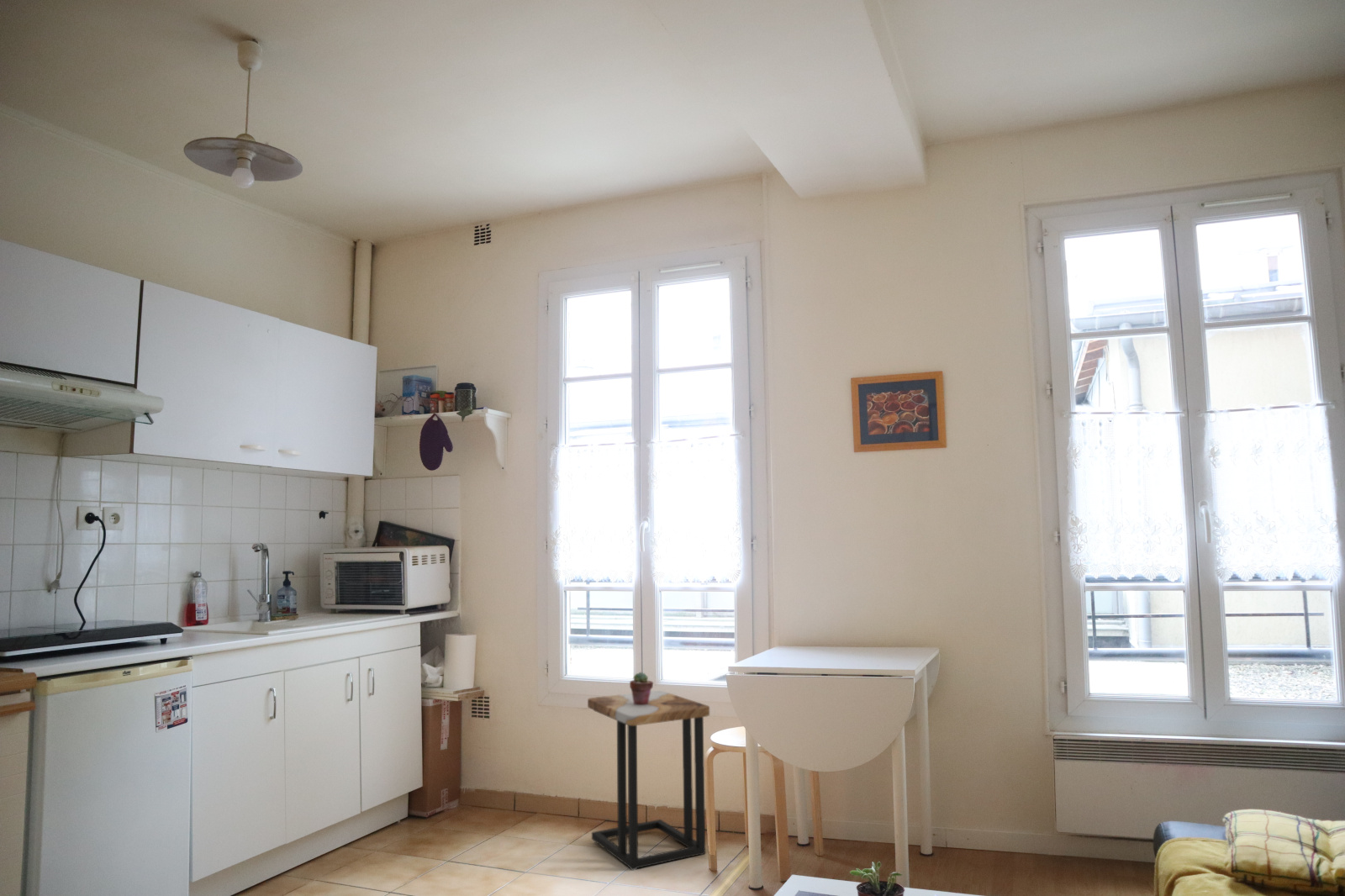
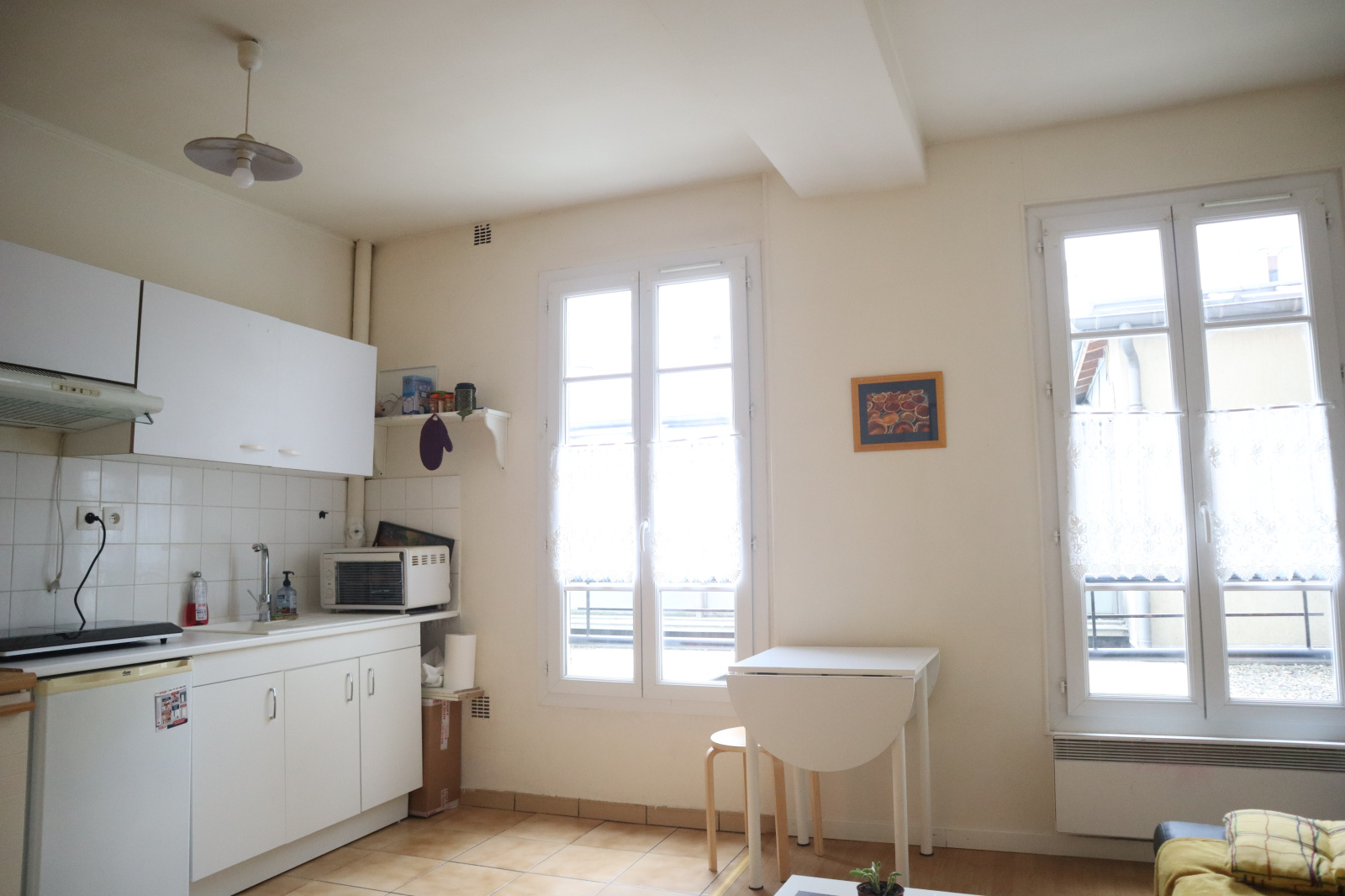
- side table [587,690,710,871]
- potted succulent [629,672,654,705]
